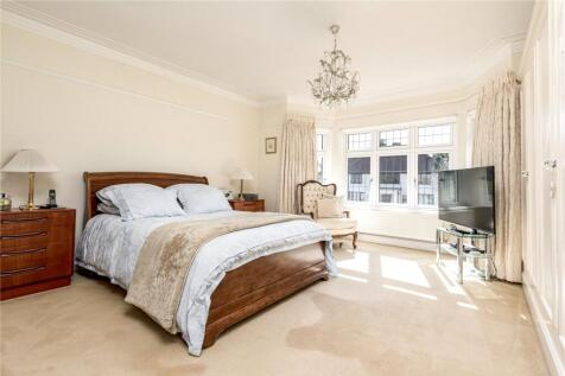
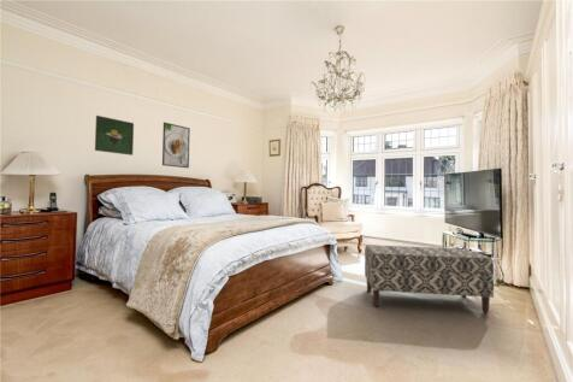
+ bench [364,243,495,315]
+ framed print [94,114,135,157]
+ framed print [161,121,191,169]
